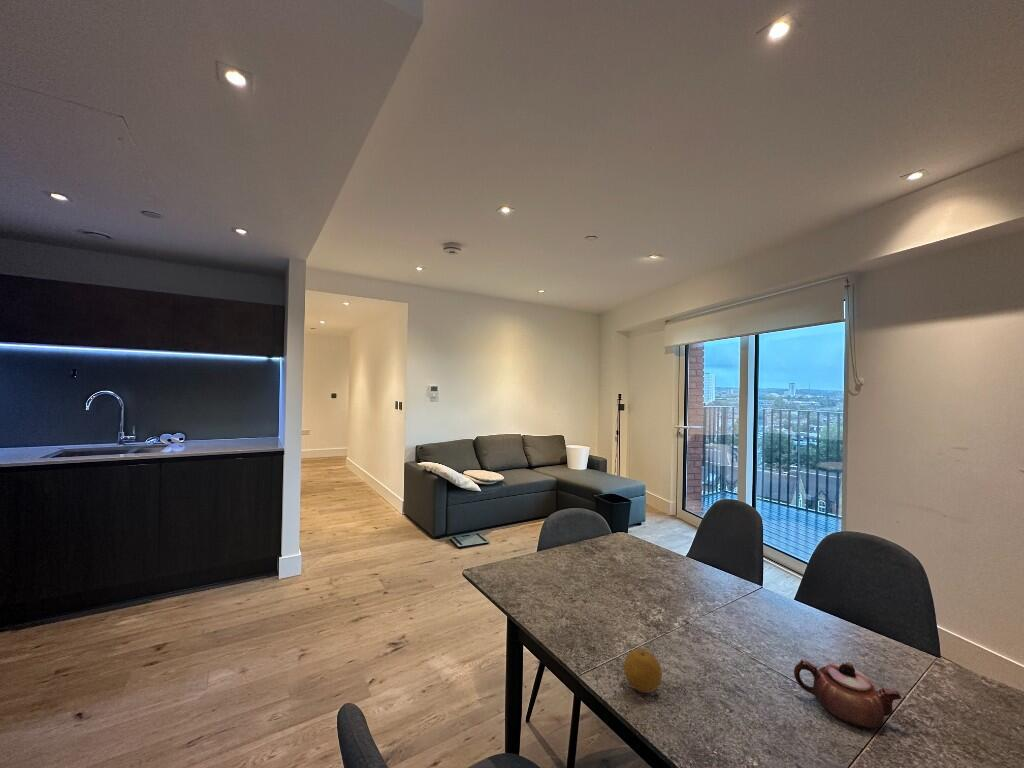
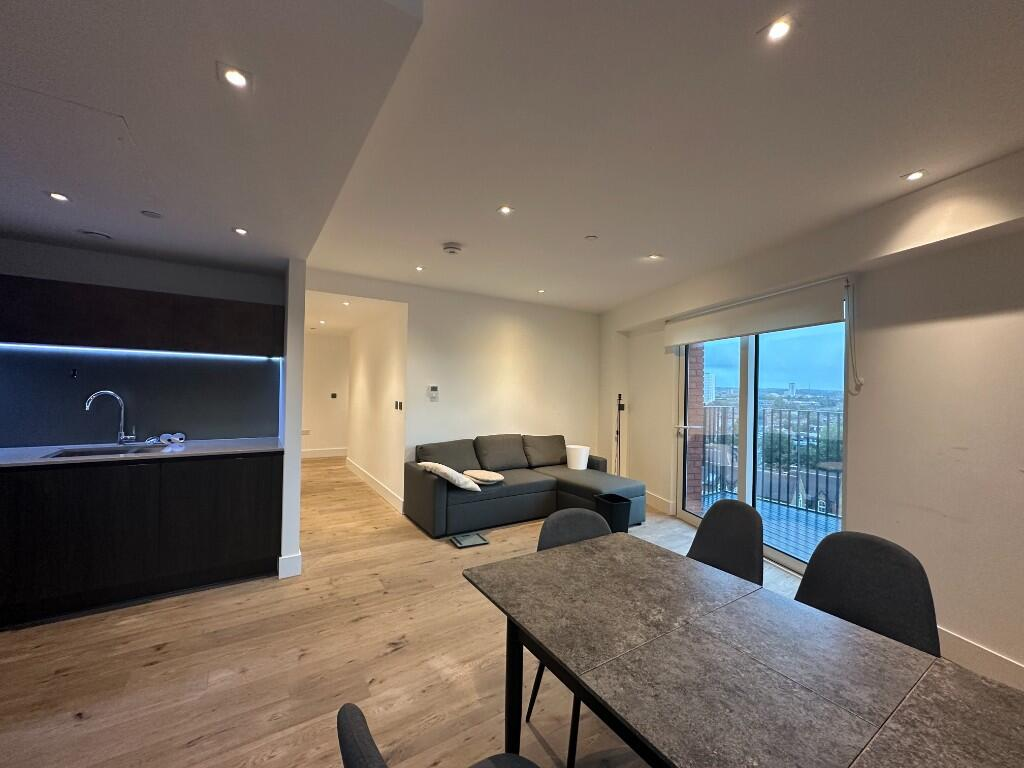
- fruit [623,648,663,694]
- teapot [793,659,902,729]
